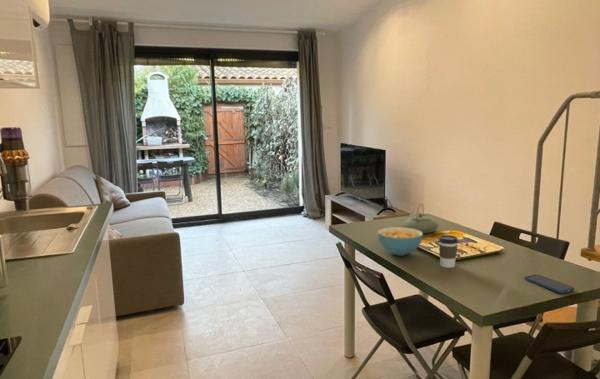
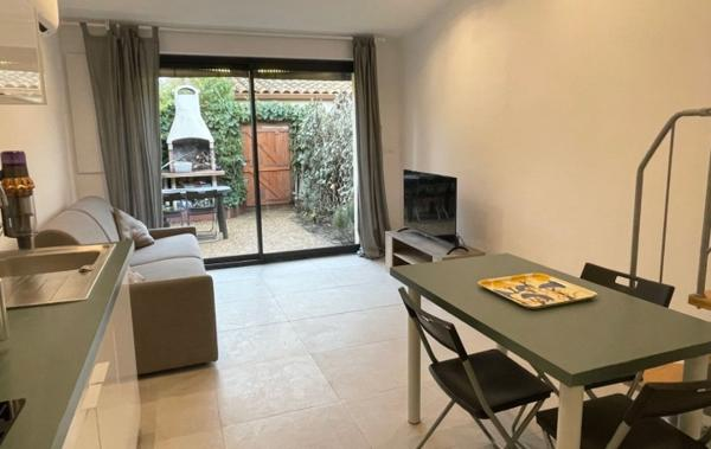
- coffee cup [438,234,459,269]
- teapot [401,202,440,235]
- cereal bowl [377,226,424,256]
- smartphone [524,274,575,294]
